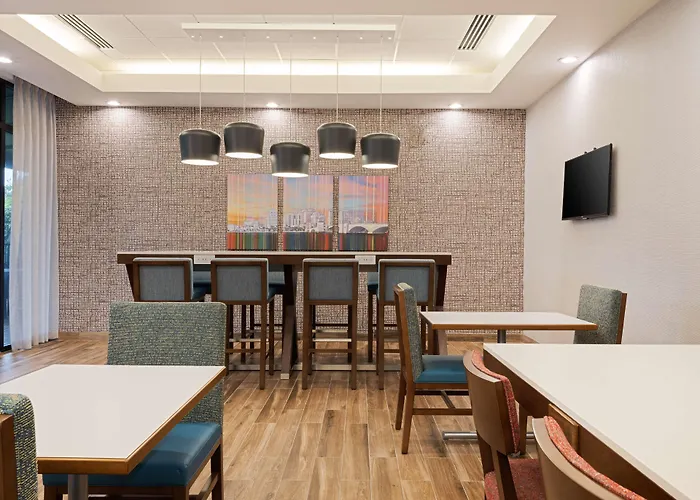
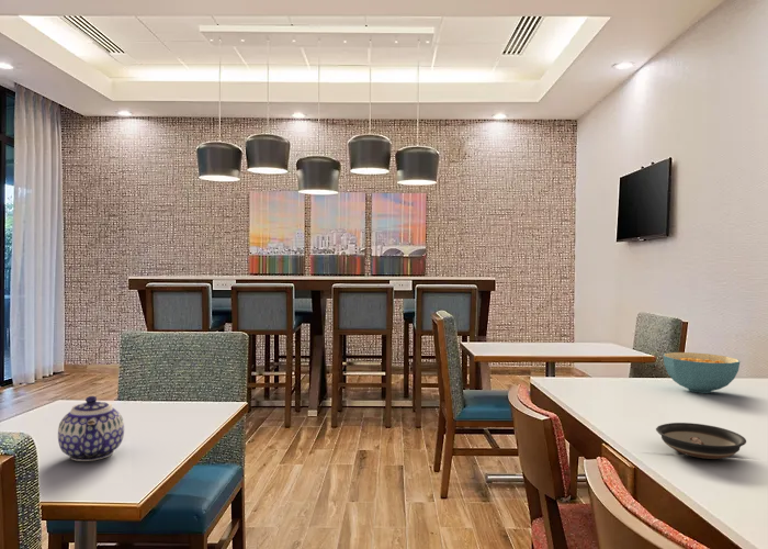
+ saucer [655,422,747,460]
+ cereal bowl [663,351,741,394]
+ teapot [57,395,125,462]
